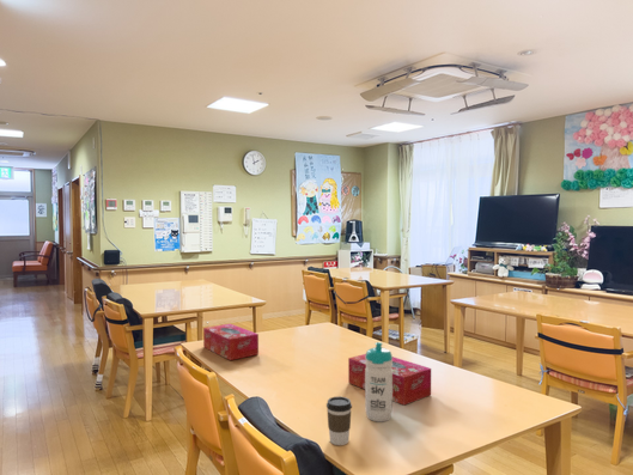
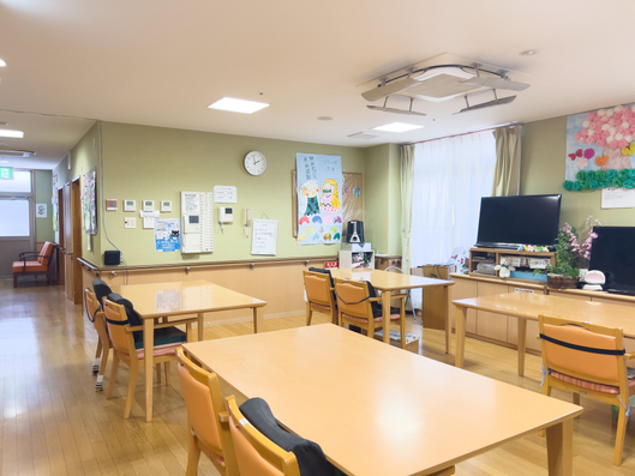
- tissue box [347,353,432,407]
- water bottle [364,341,394,422]
- coffee cup [325,396,353,446]
- tissue box [202,323,260,361]
